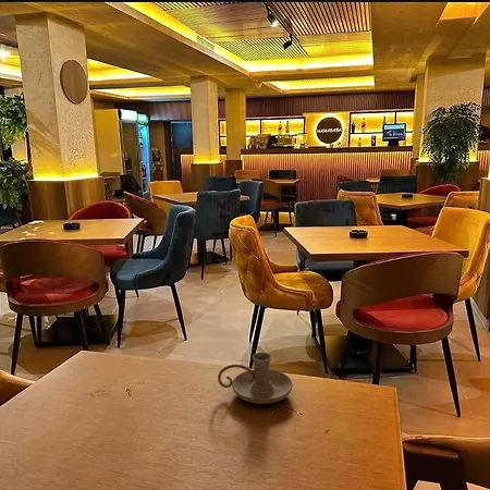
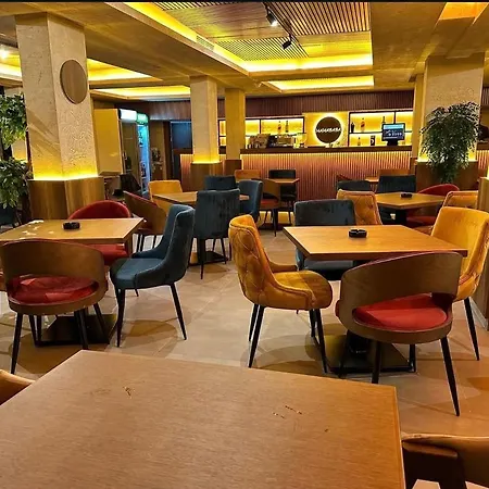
- candle holder [217,352,294,405]
